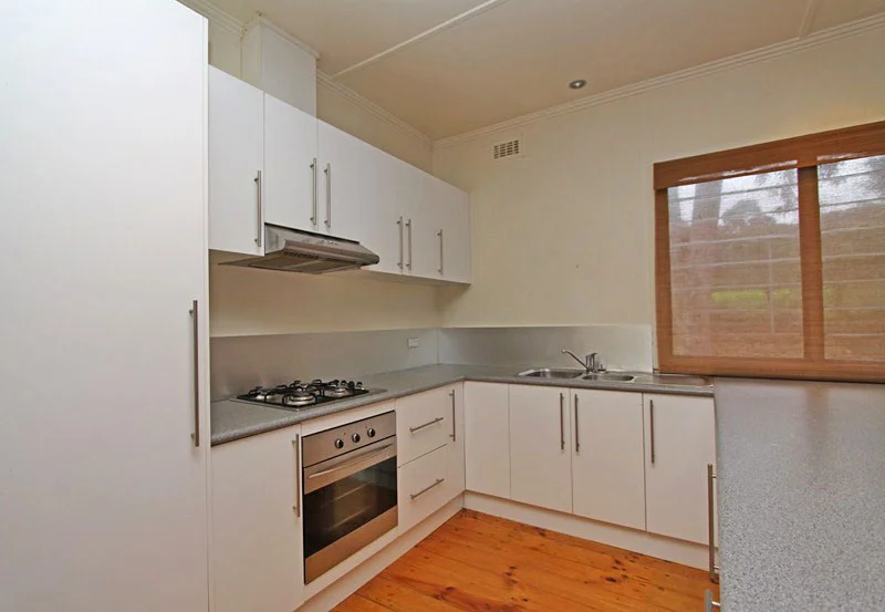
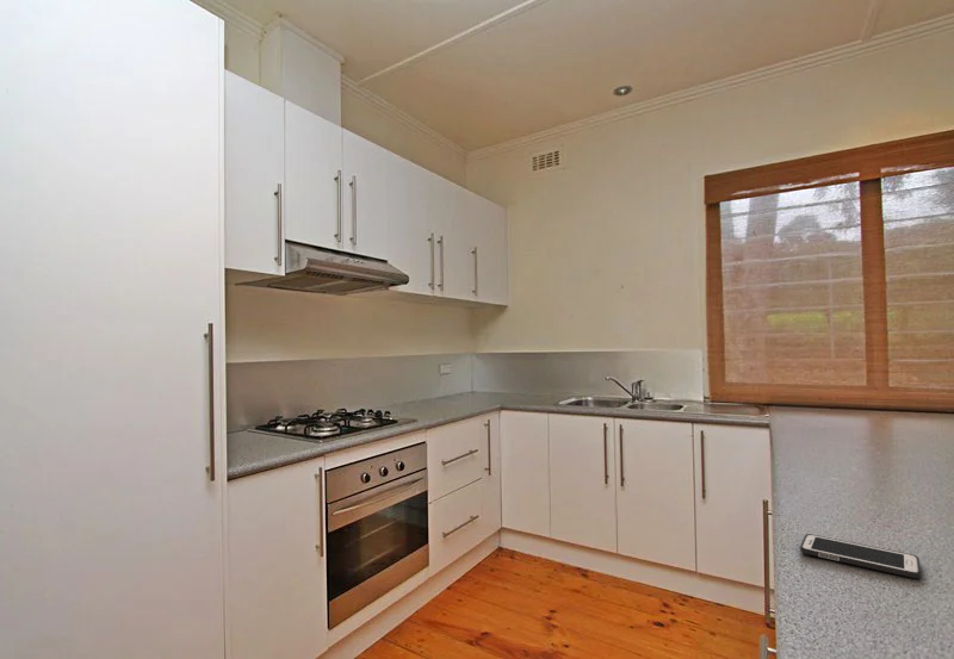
+ cell phone [799,533,922,579]
